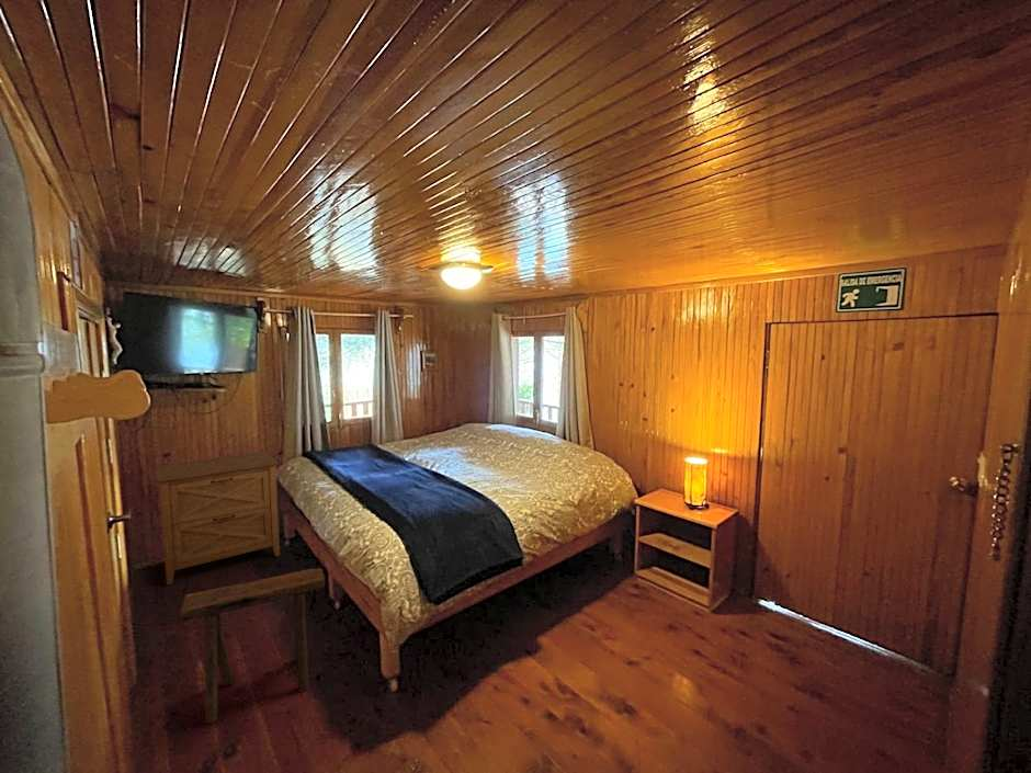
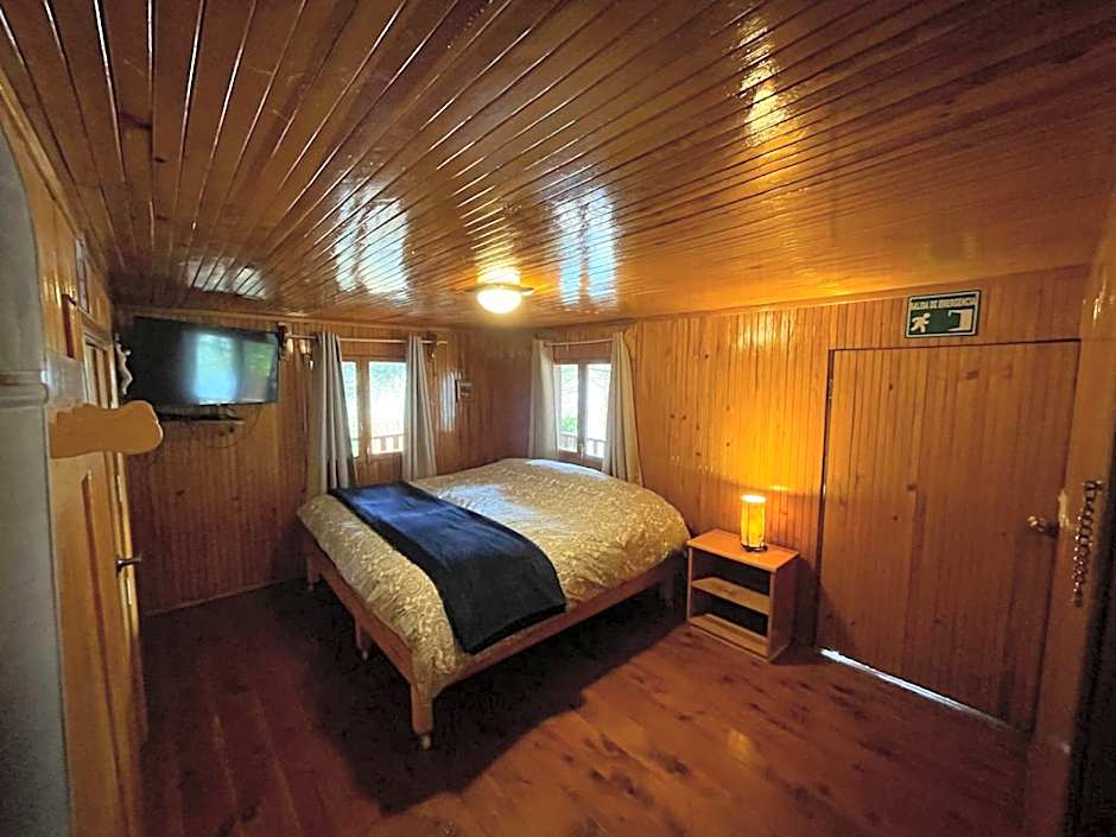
- stool [180,567,326,725]
- cabinet [152,451,281,587]
